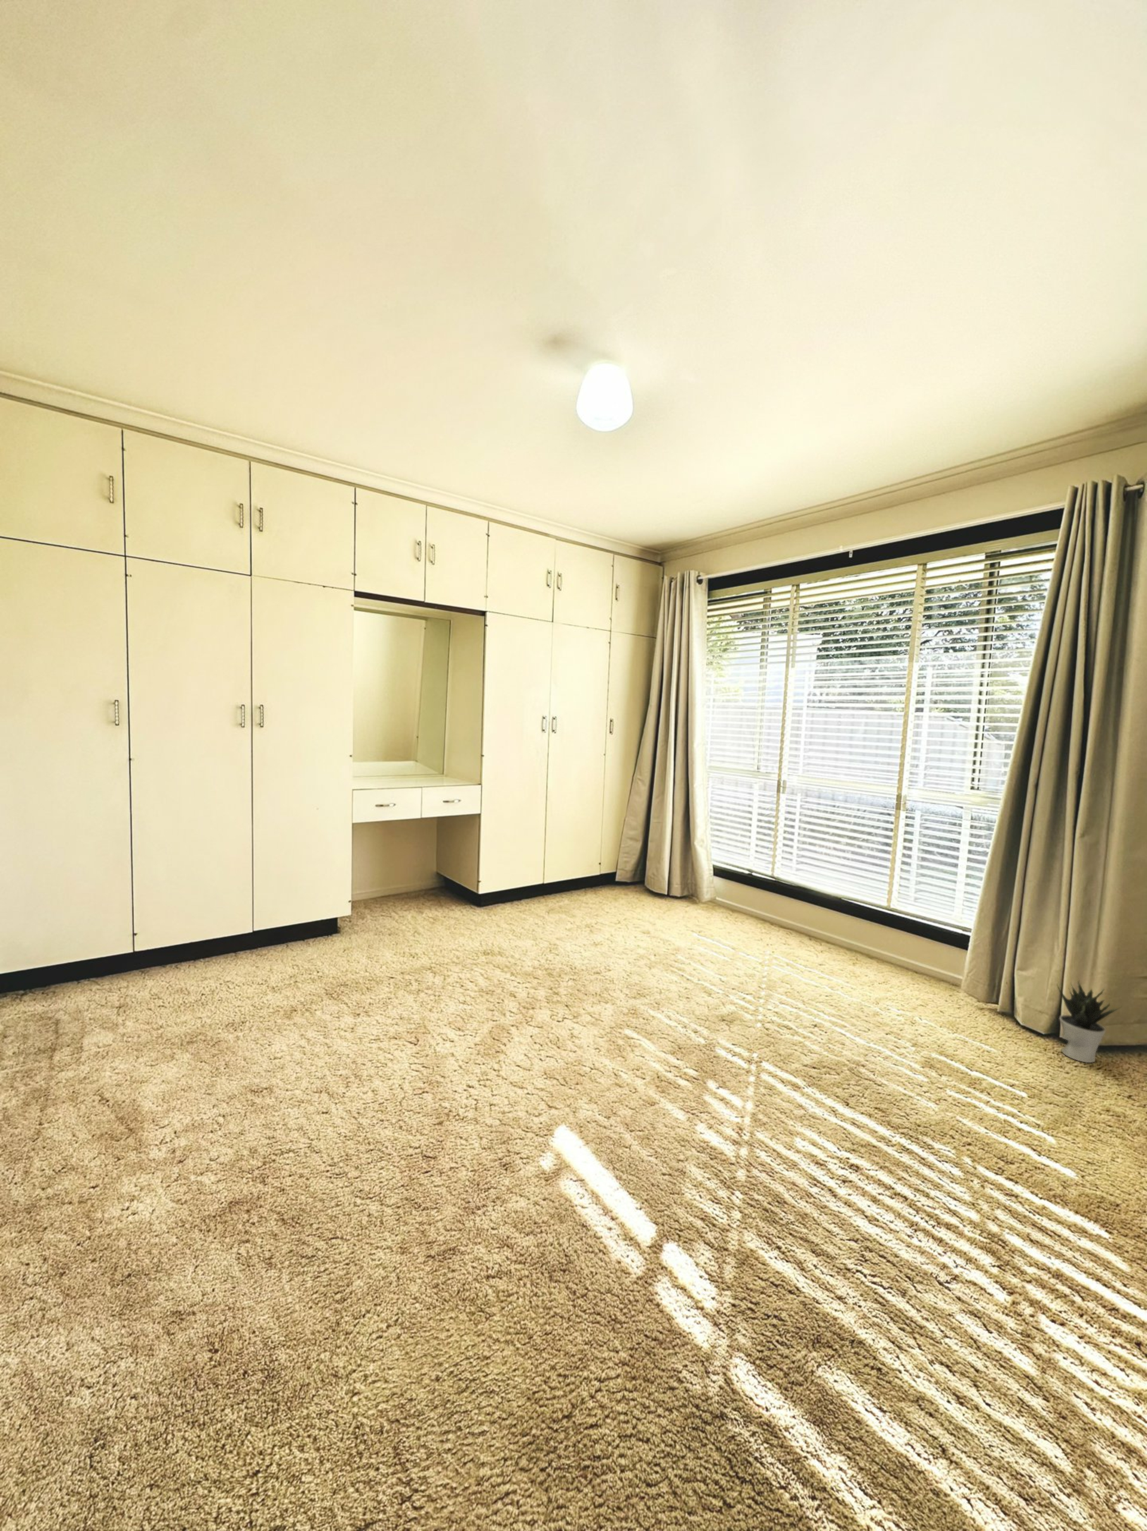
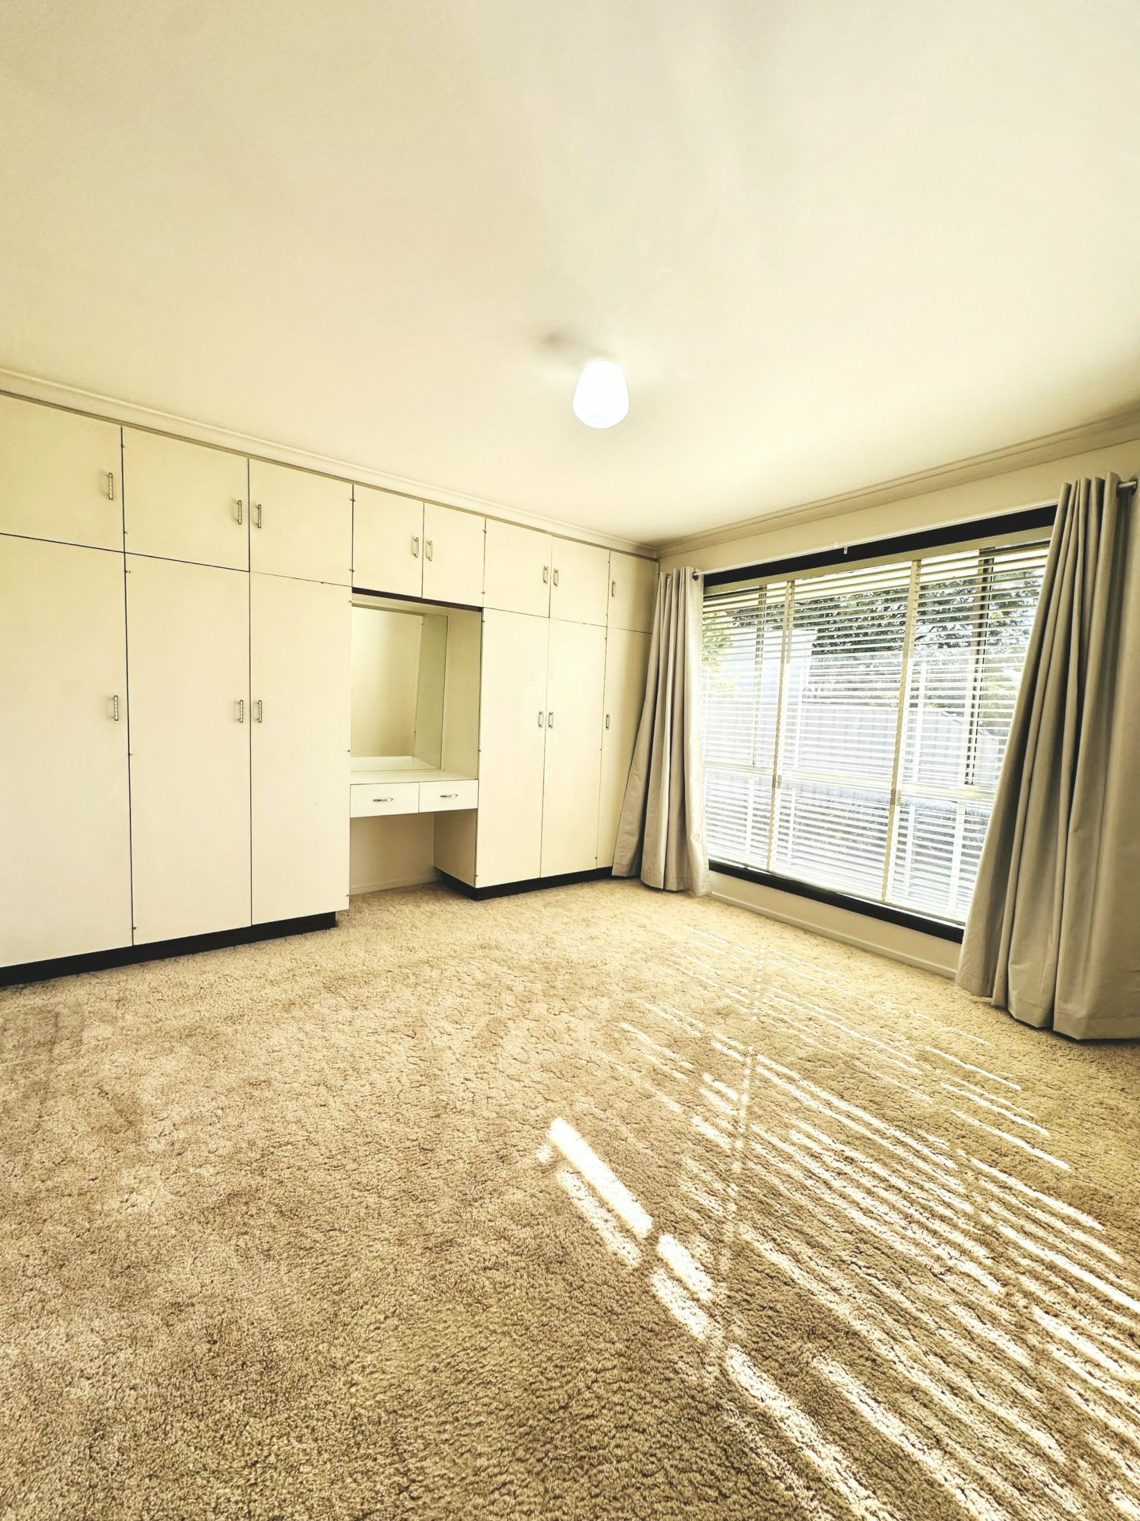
- potted plant [1057,979,1123,1063]
